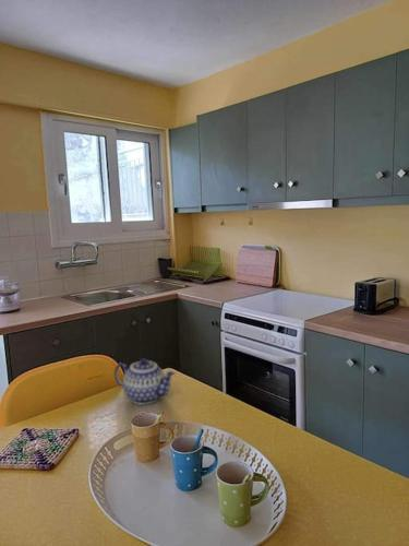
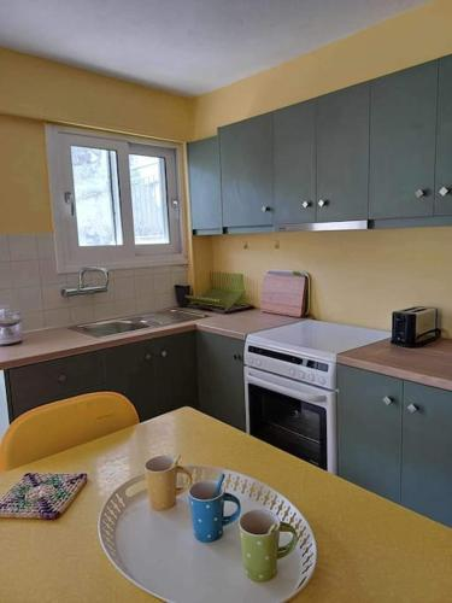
- teapot [113,357,177,406]
